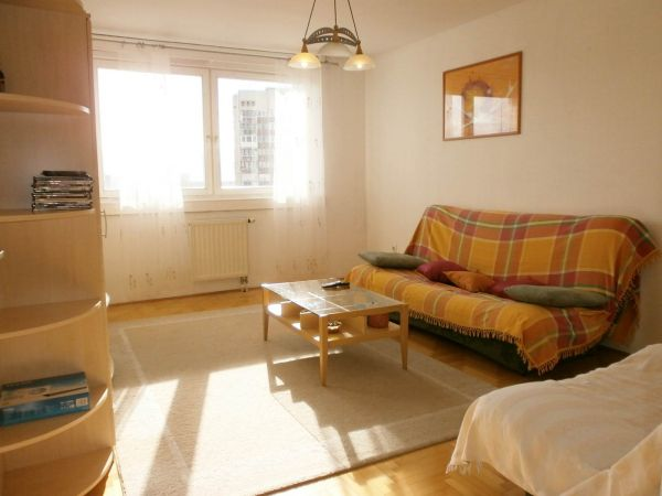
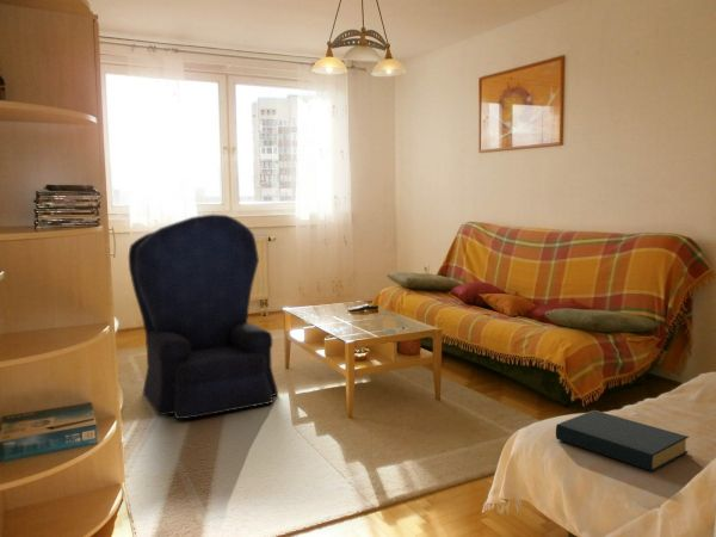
+ hardback book [555,409,690,473]
+ armchair [128,212,279,420]
